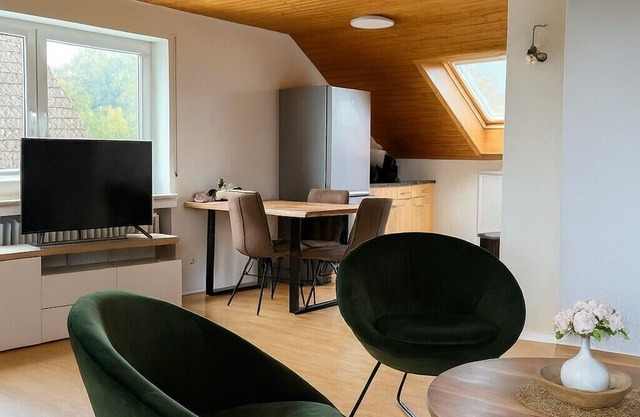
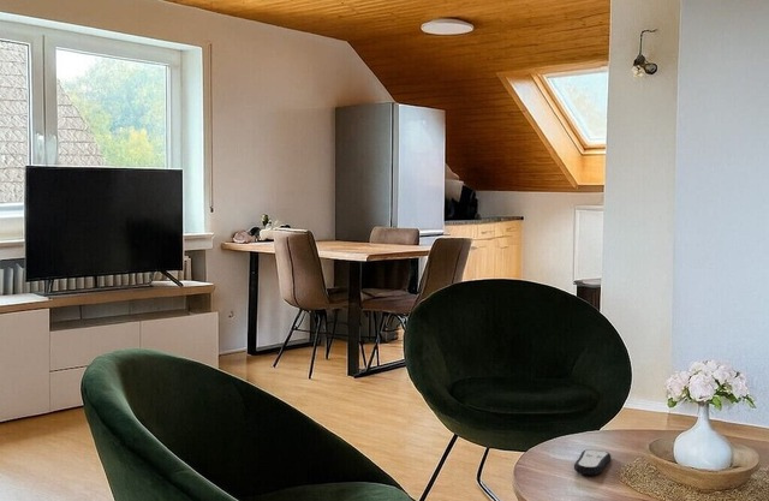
+ remote control [573,448,613,476]
